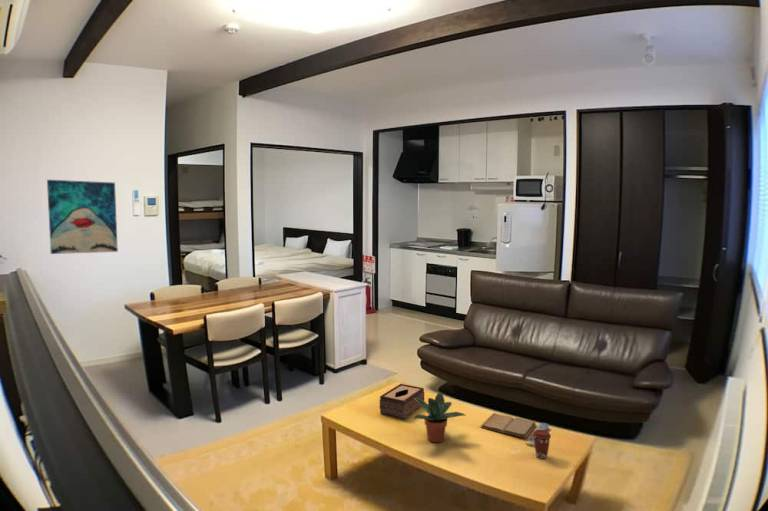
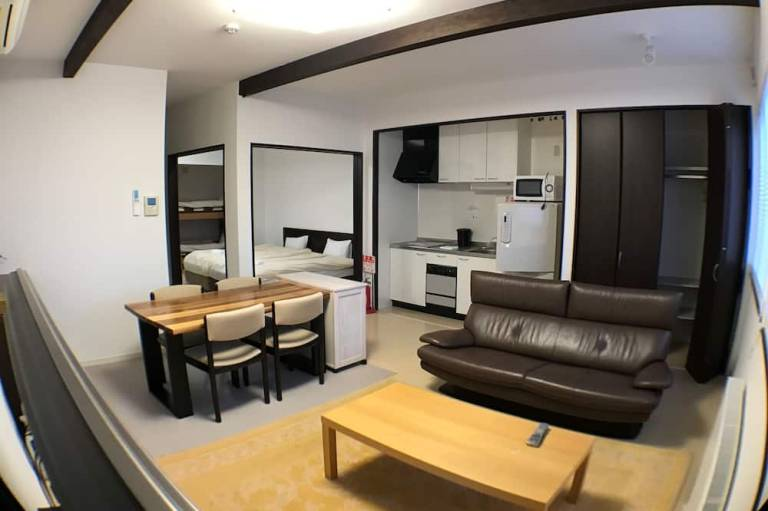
- wall art [46,179,119,255]
- book [480,412,537,438]
- tissue box [379,383,425,420]
- potted plant [414,391,467,444]
- coffee cup [532,429,552,460]
